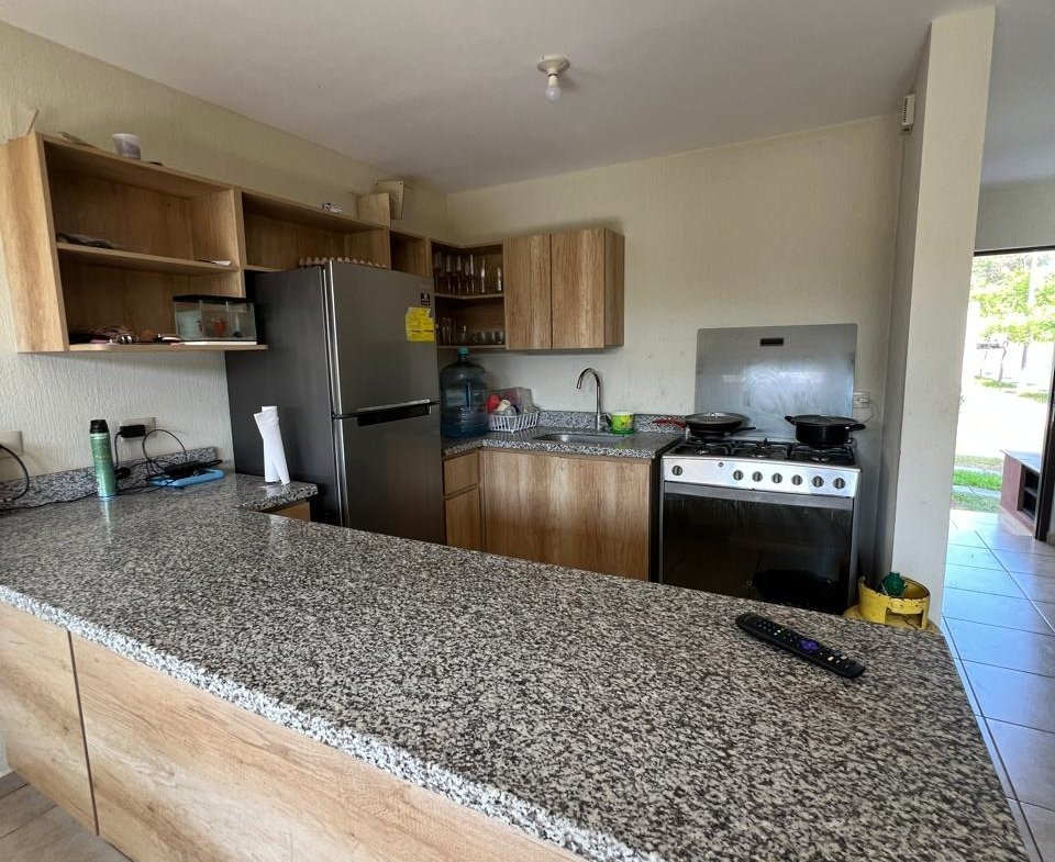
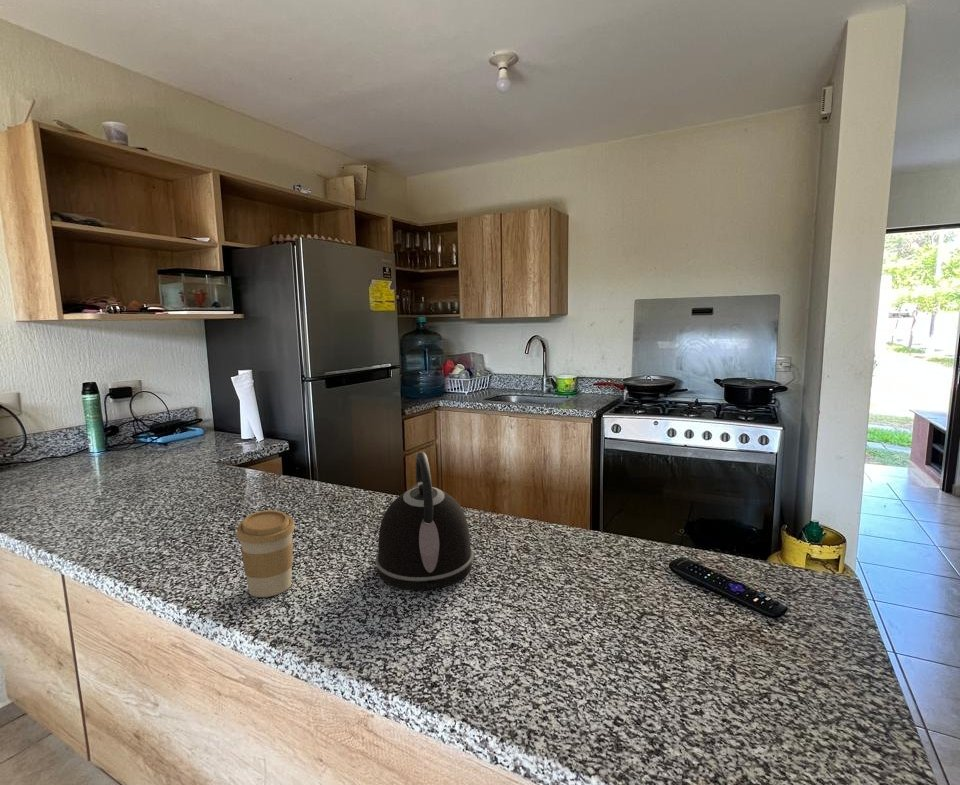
+ kettle [375,451,475,591]
+ coffee cup [236,509,296,598]
